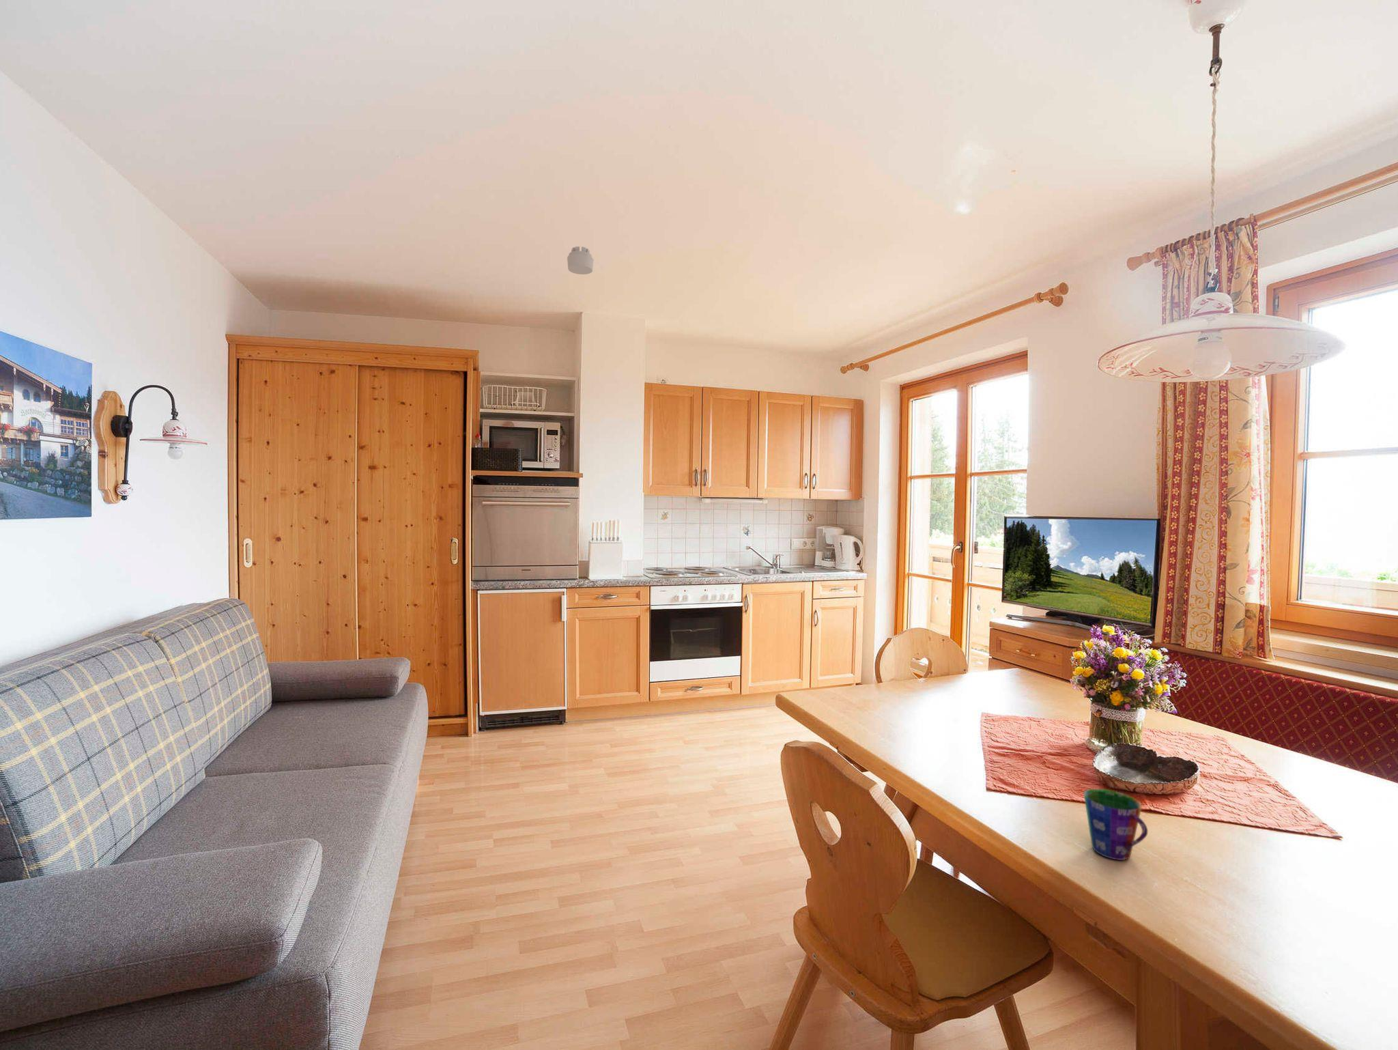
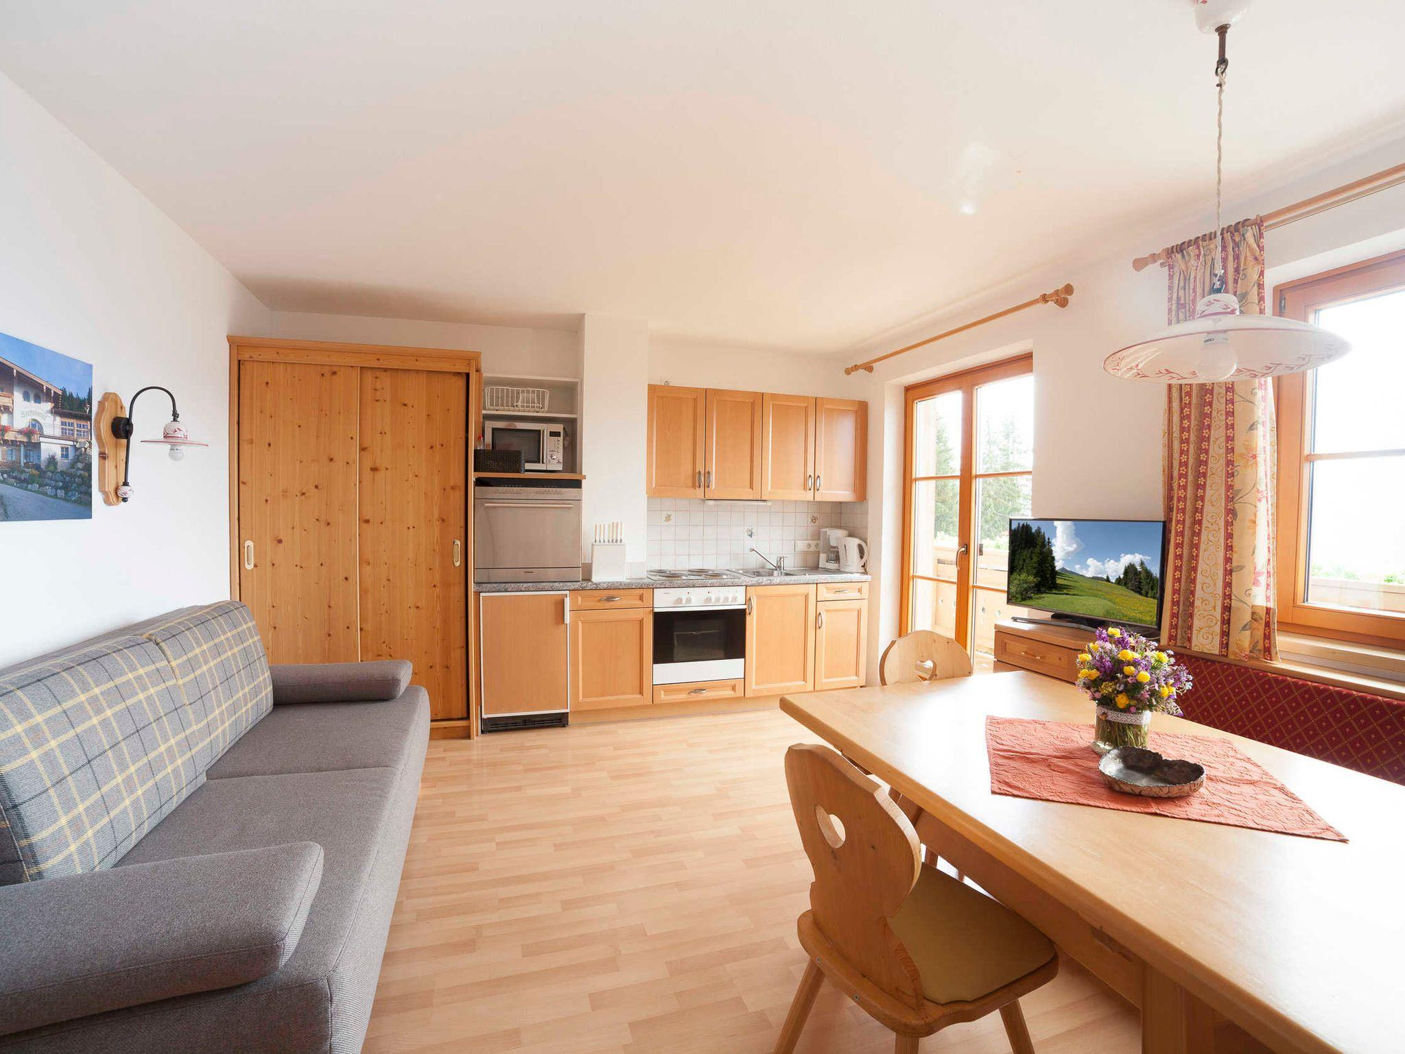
- smoke detector [567,246,594,275]
- cup [1084,789,1148,861]
